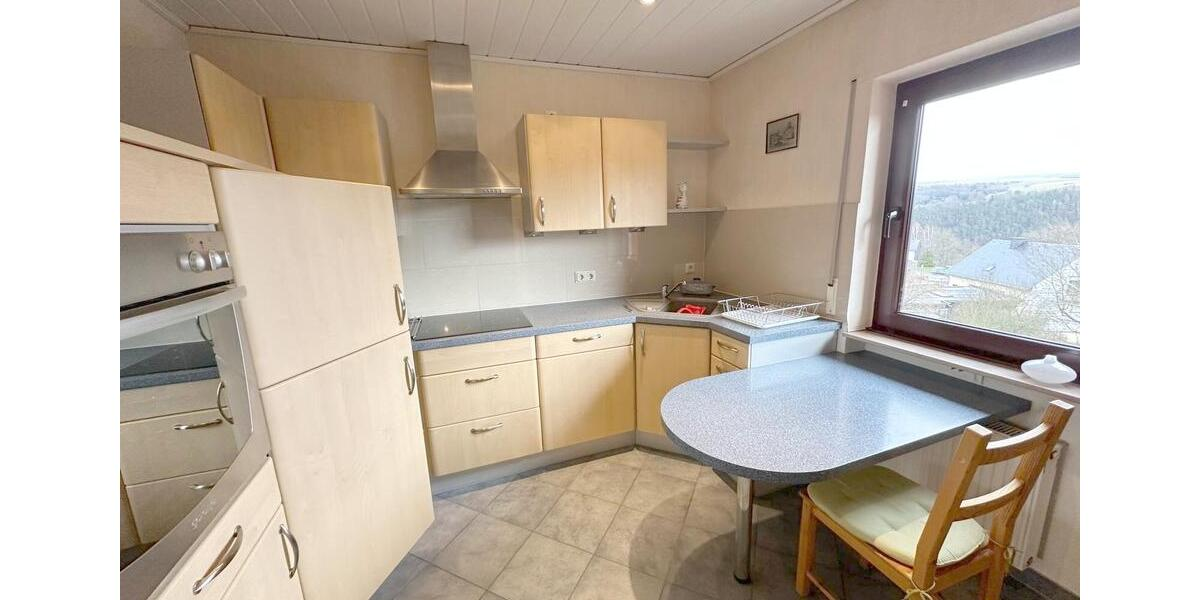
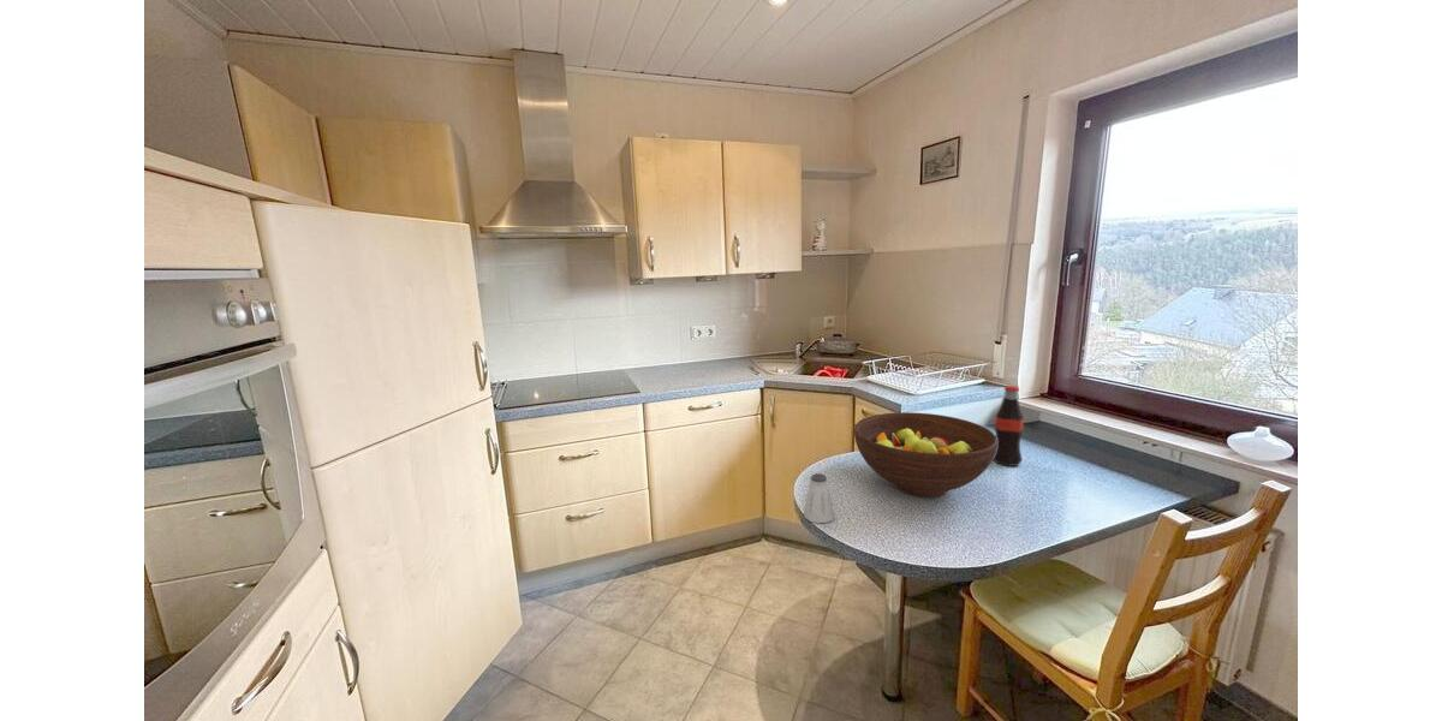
+ saltshaker [803,472,835,524]
+ bottle [993,385,1025,467]
+ fruit bowl [853,411,997,499]
